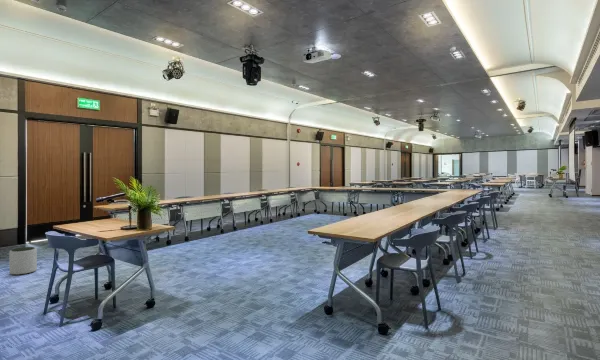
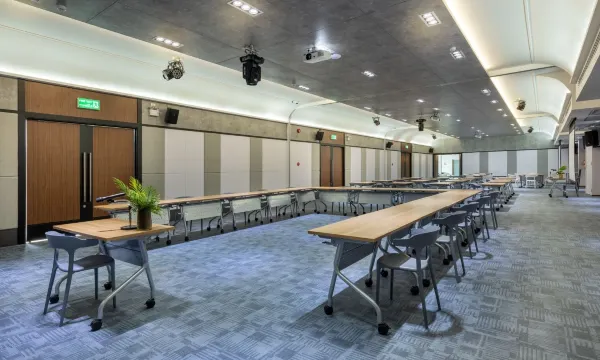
- plant pot [8,246,38,276]
